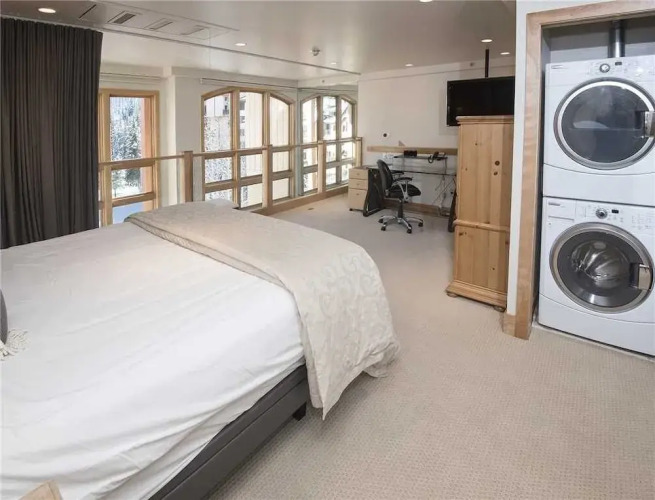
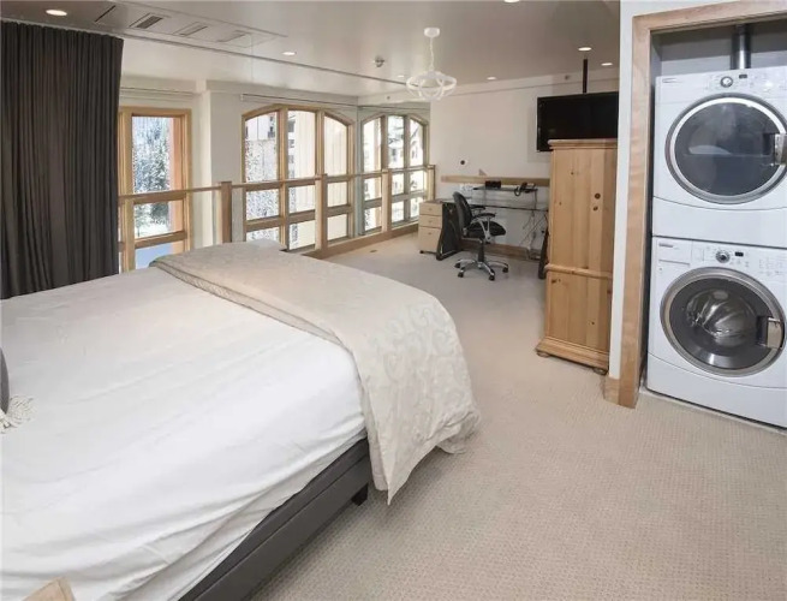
+ ceiling light fixture [405,26,458,103]
